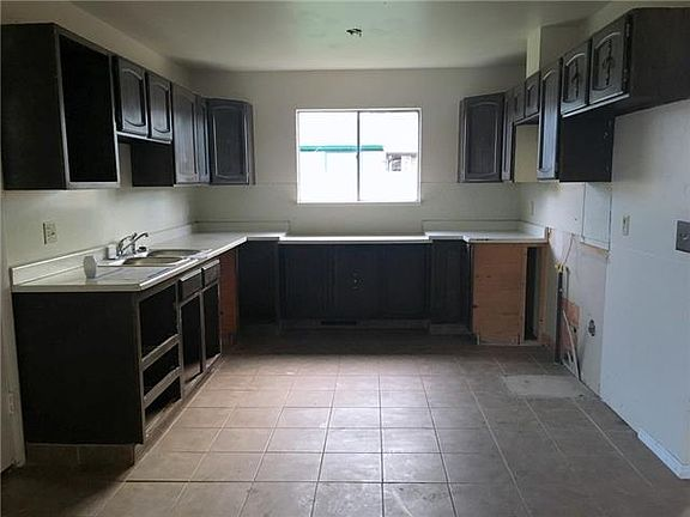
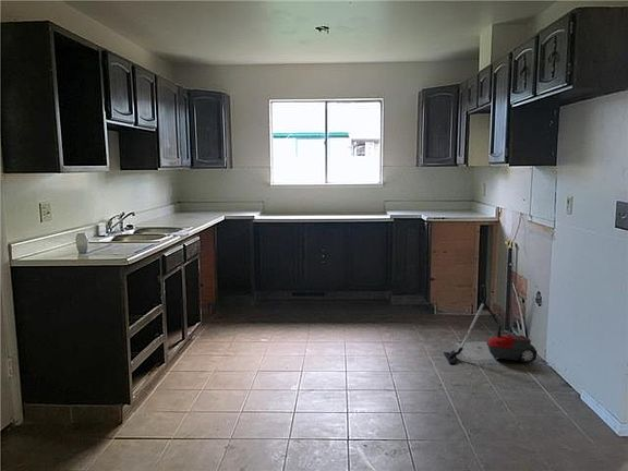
+ vacuum cleaner [443,283,539,365]
